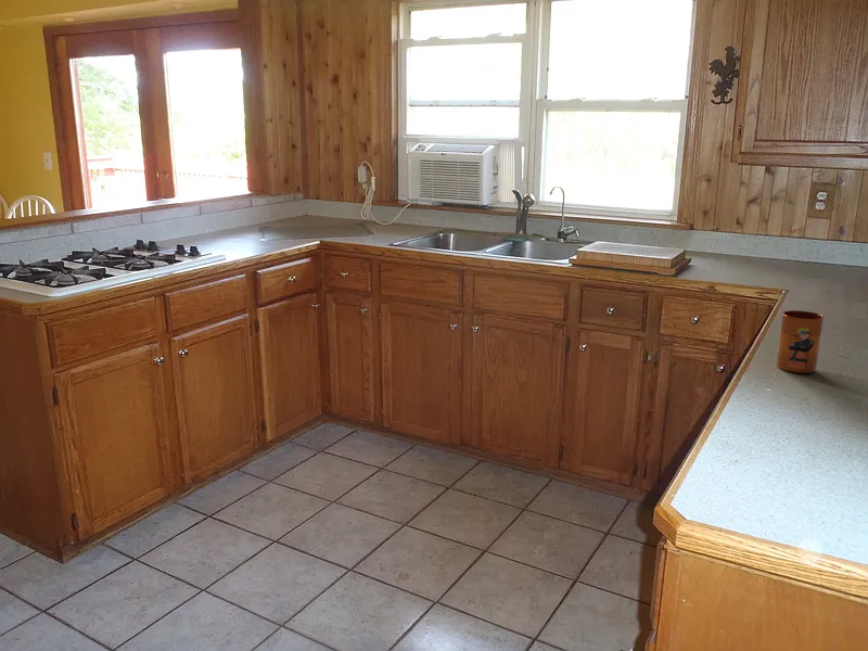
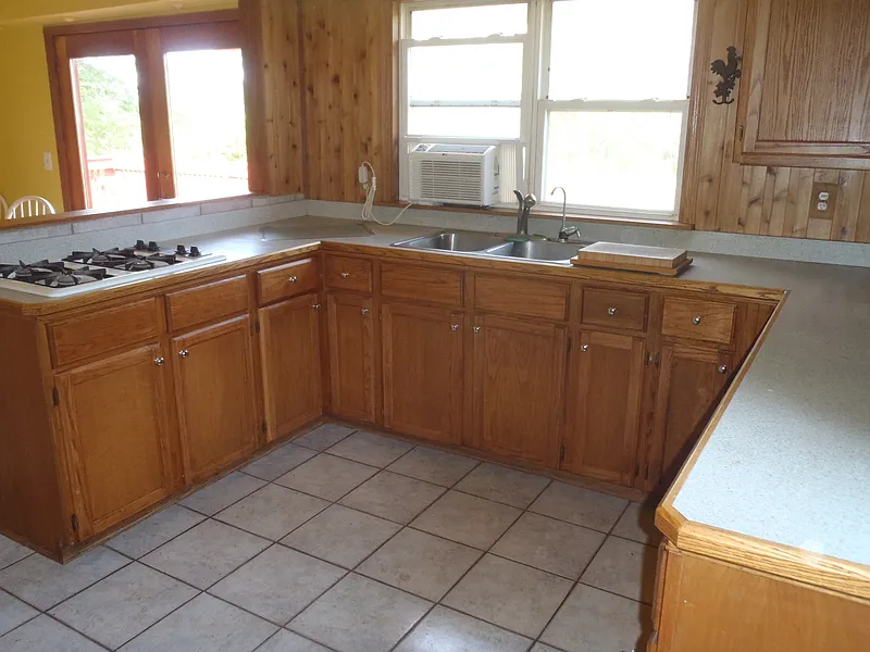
- mug [776,309,825,374]
